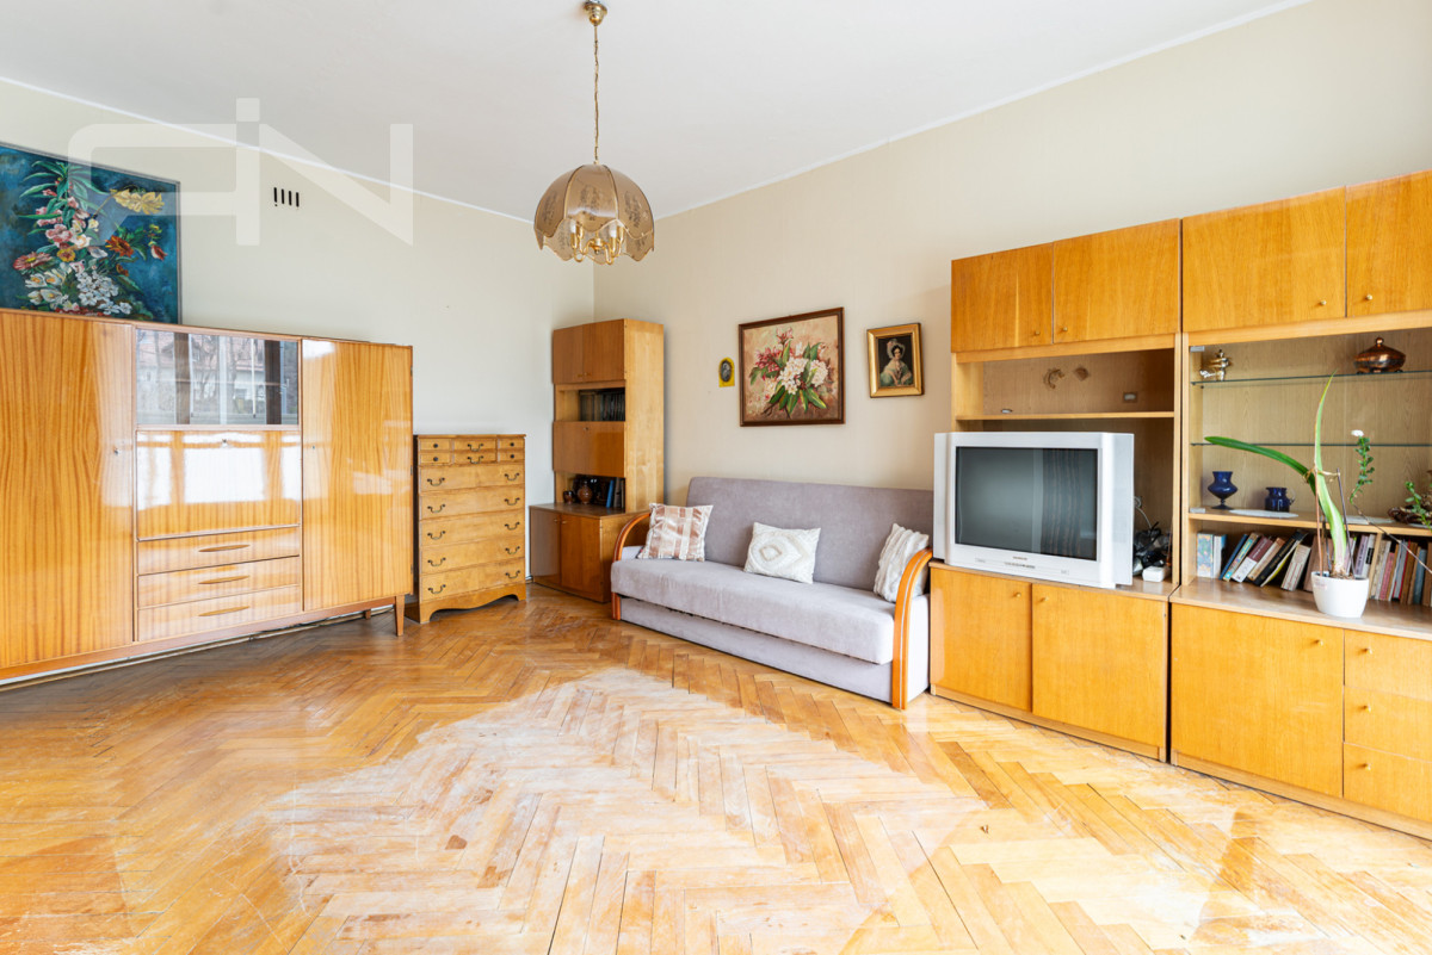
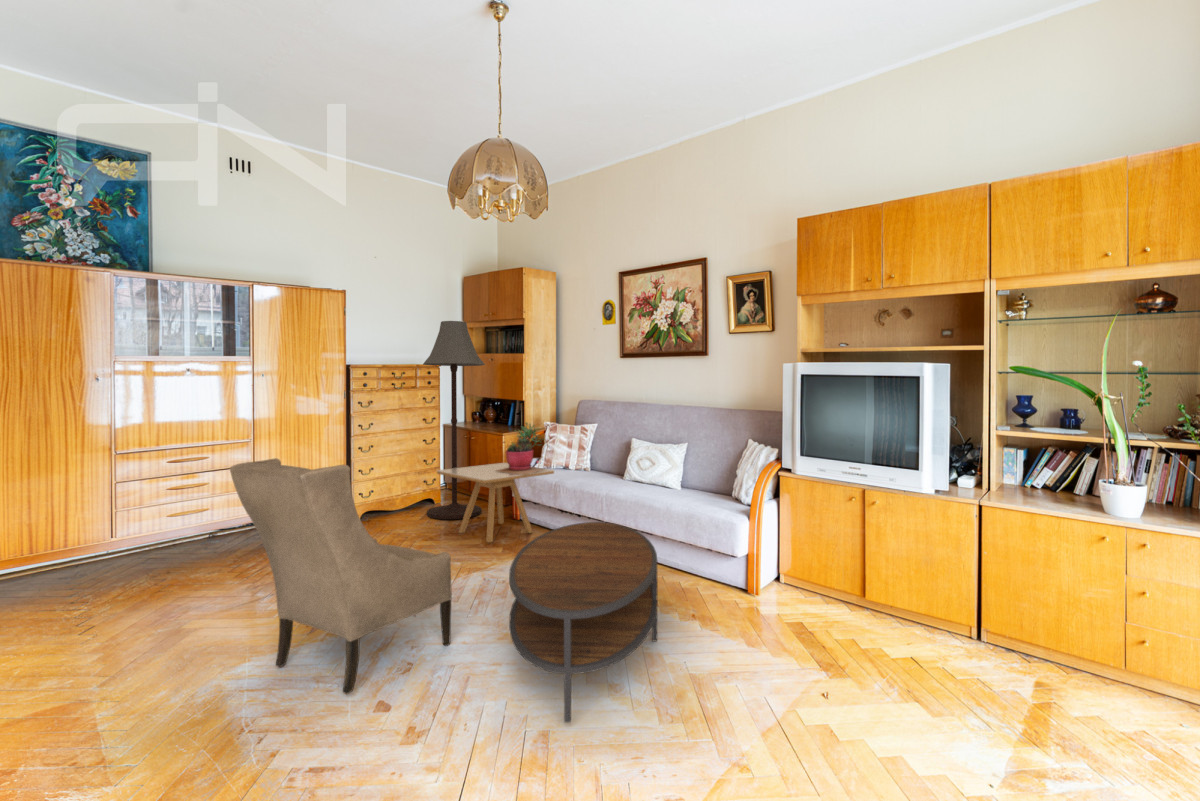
+ side table [436,462,555,544]
+ coffee table [508,521,658,724]
+ succulent plant [495,421,547,475]
+ armchair [229,457,453,695]
+ floor lamp [422,320,486,520]
